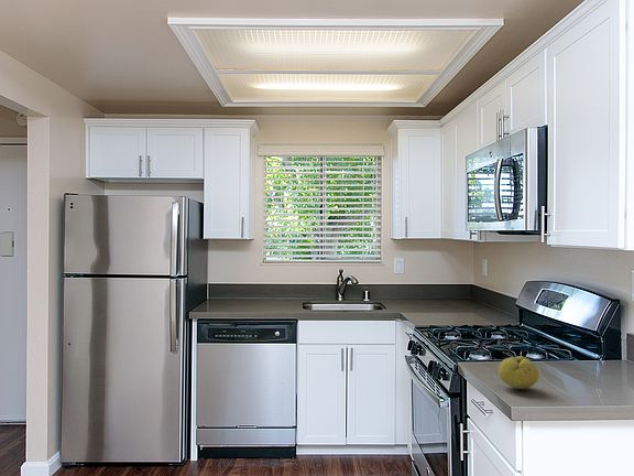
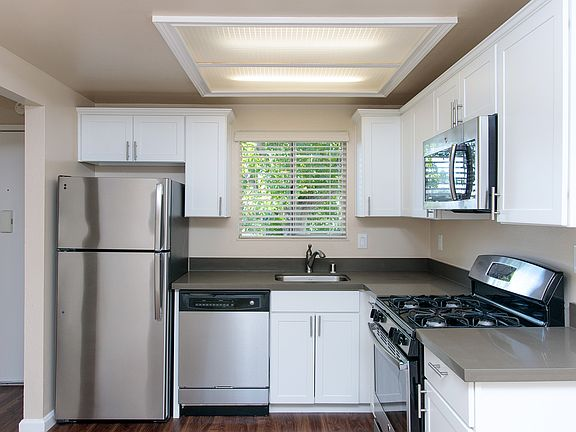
- fruit [498,355,540,390]
